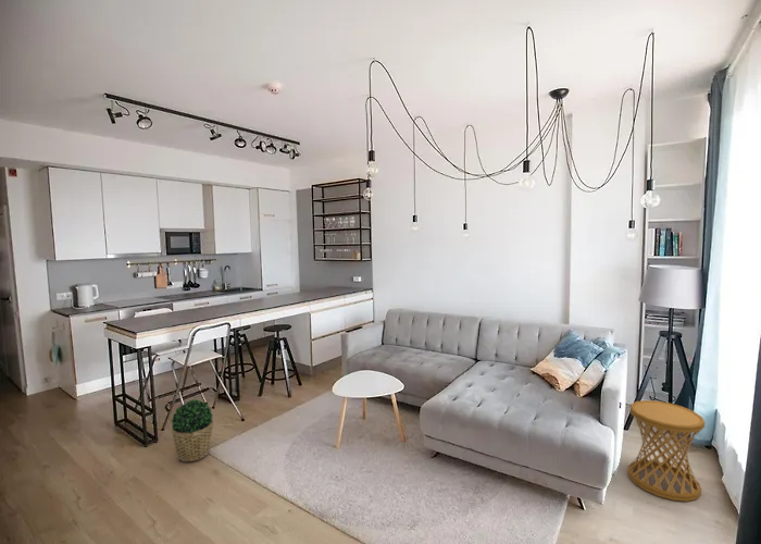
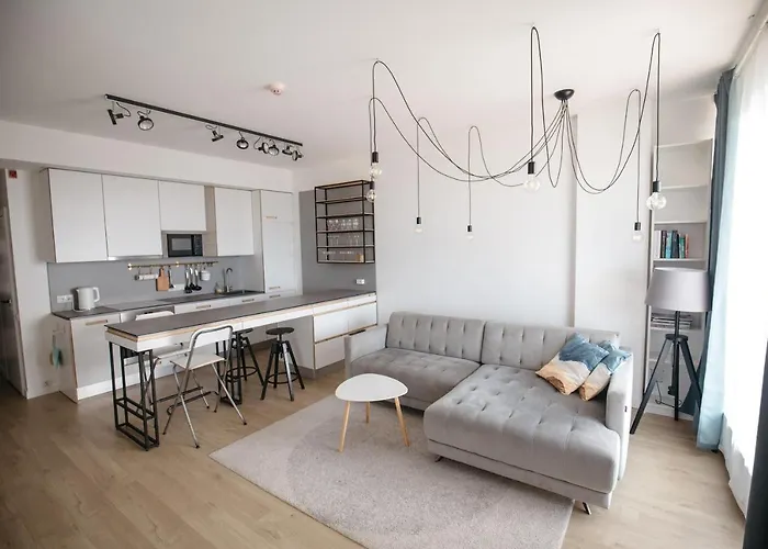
- potted plant [171,398,214,463]
- side table [627,399,707,503]
